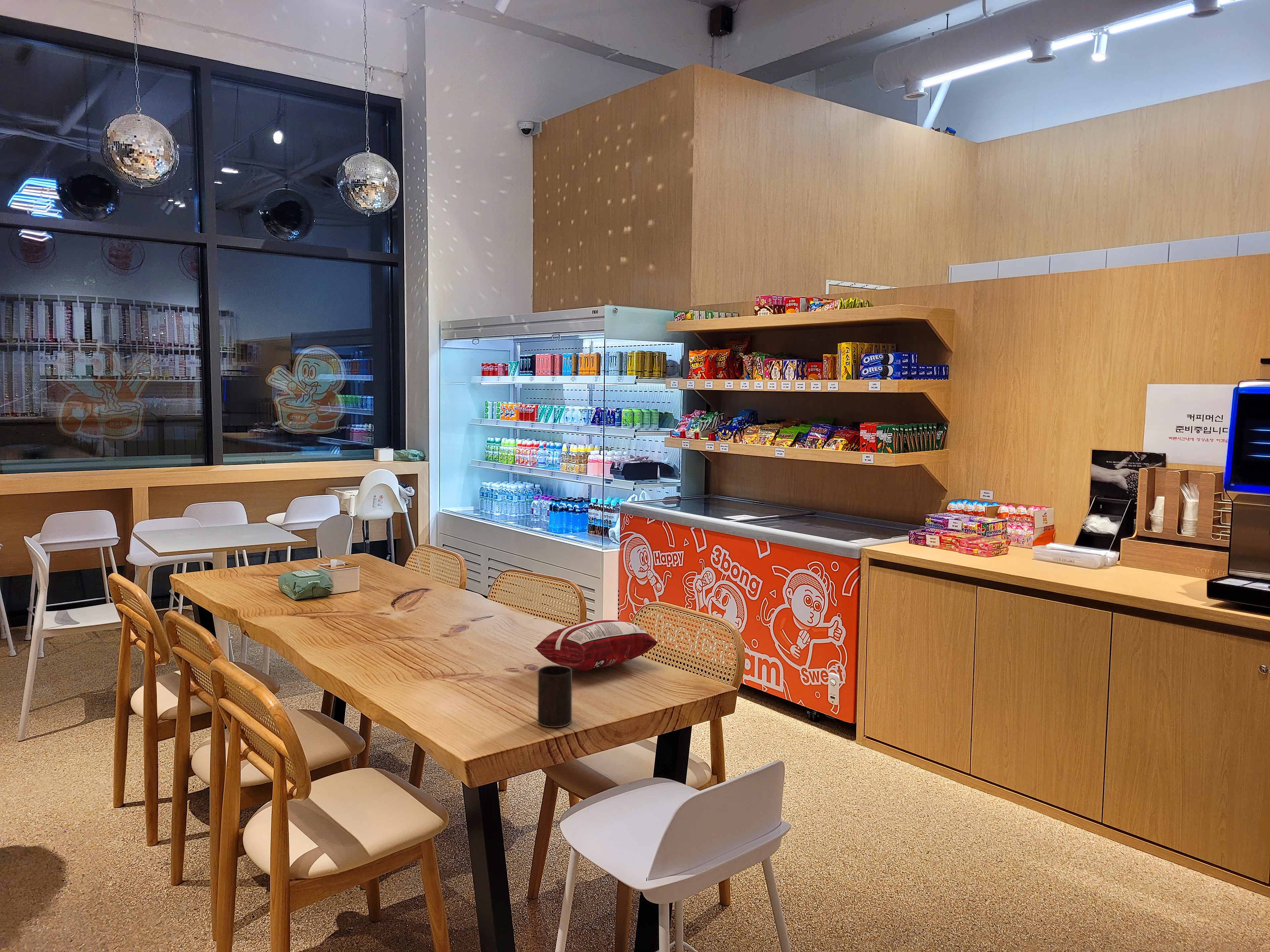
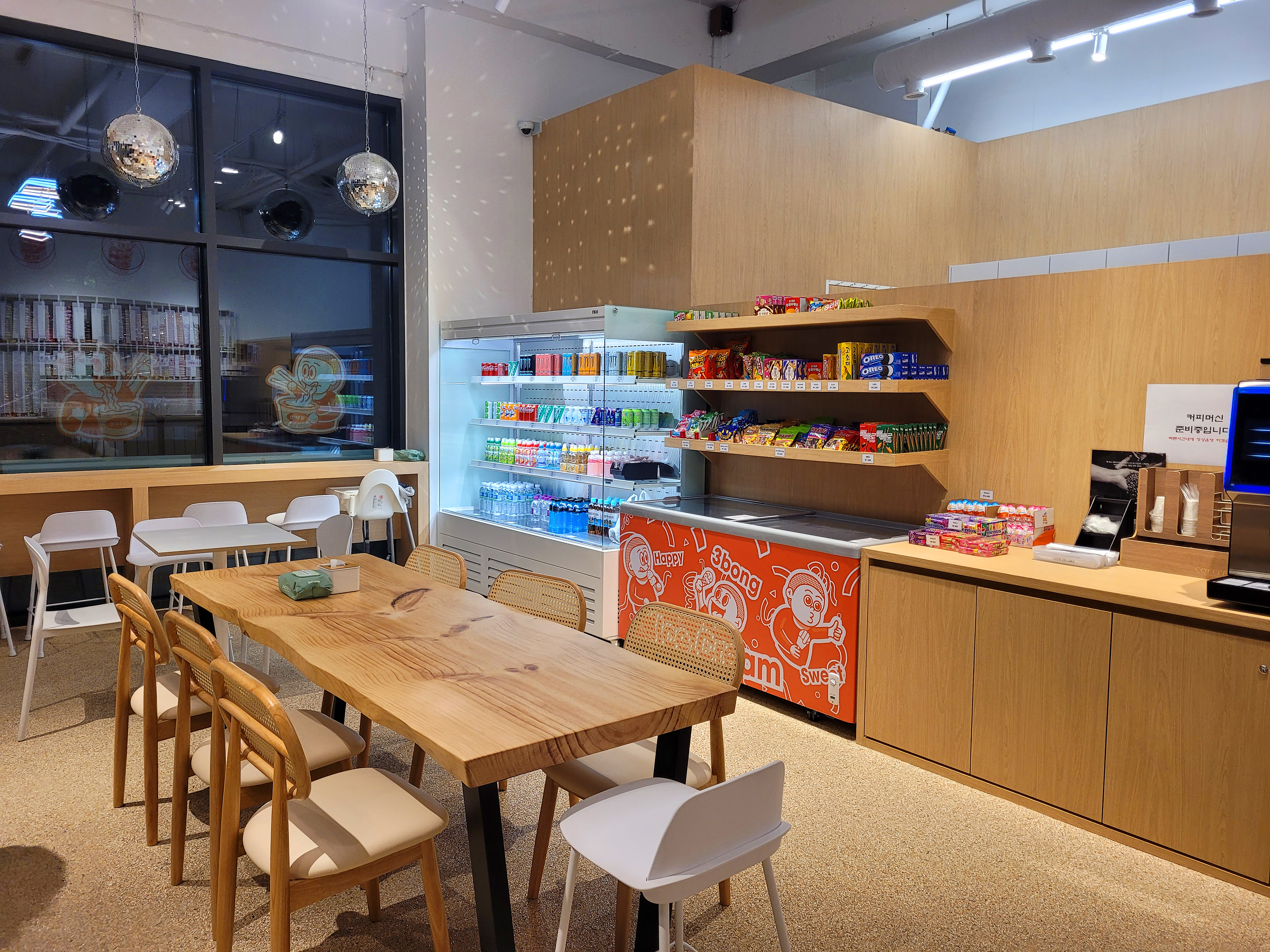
- cup [537,665,572,728]
- snack bag [534,619,659,671]
